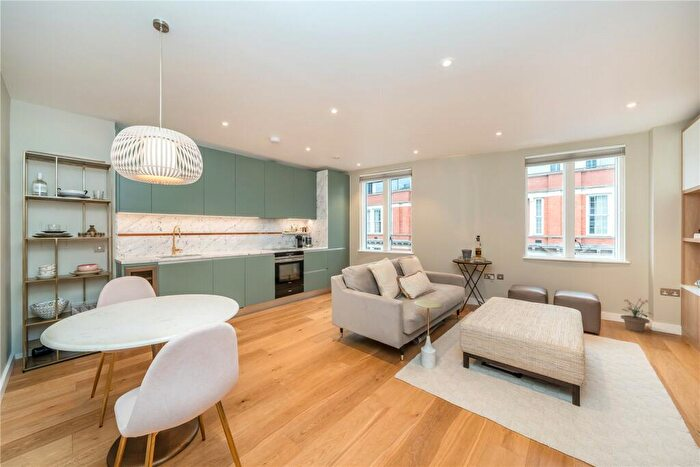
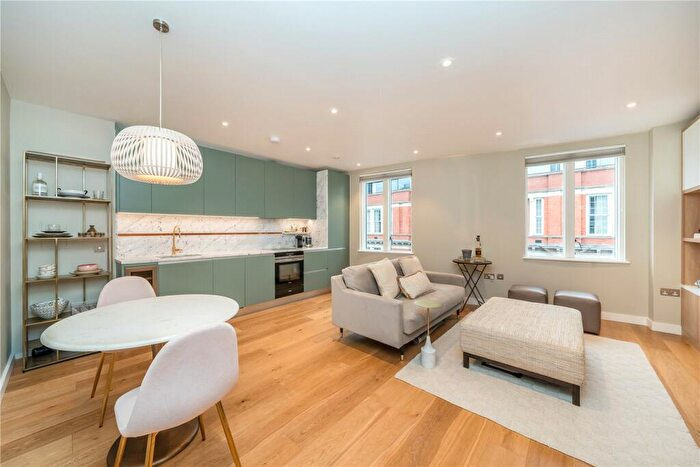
- potted plant [620,297,654,333]
